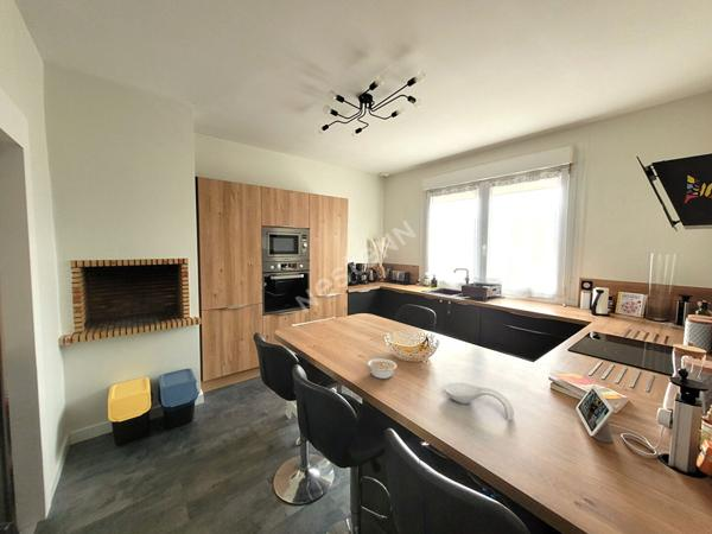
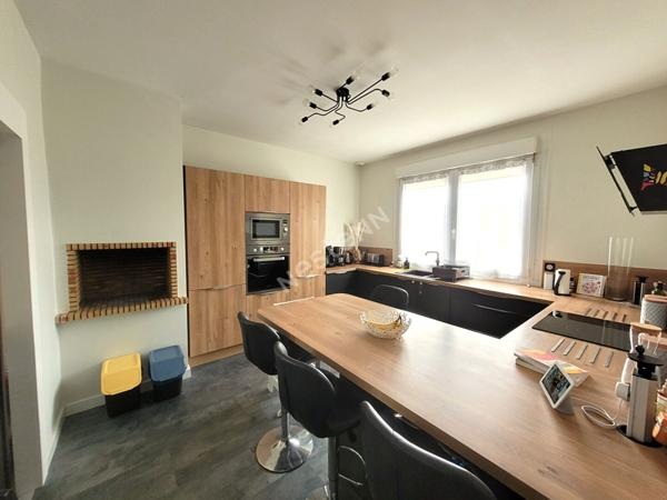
- legume [367,357,398,380]
- spoon rest [443,382,515,421]
